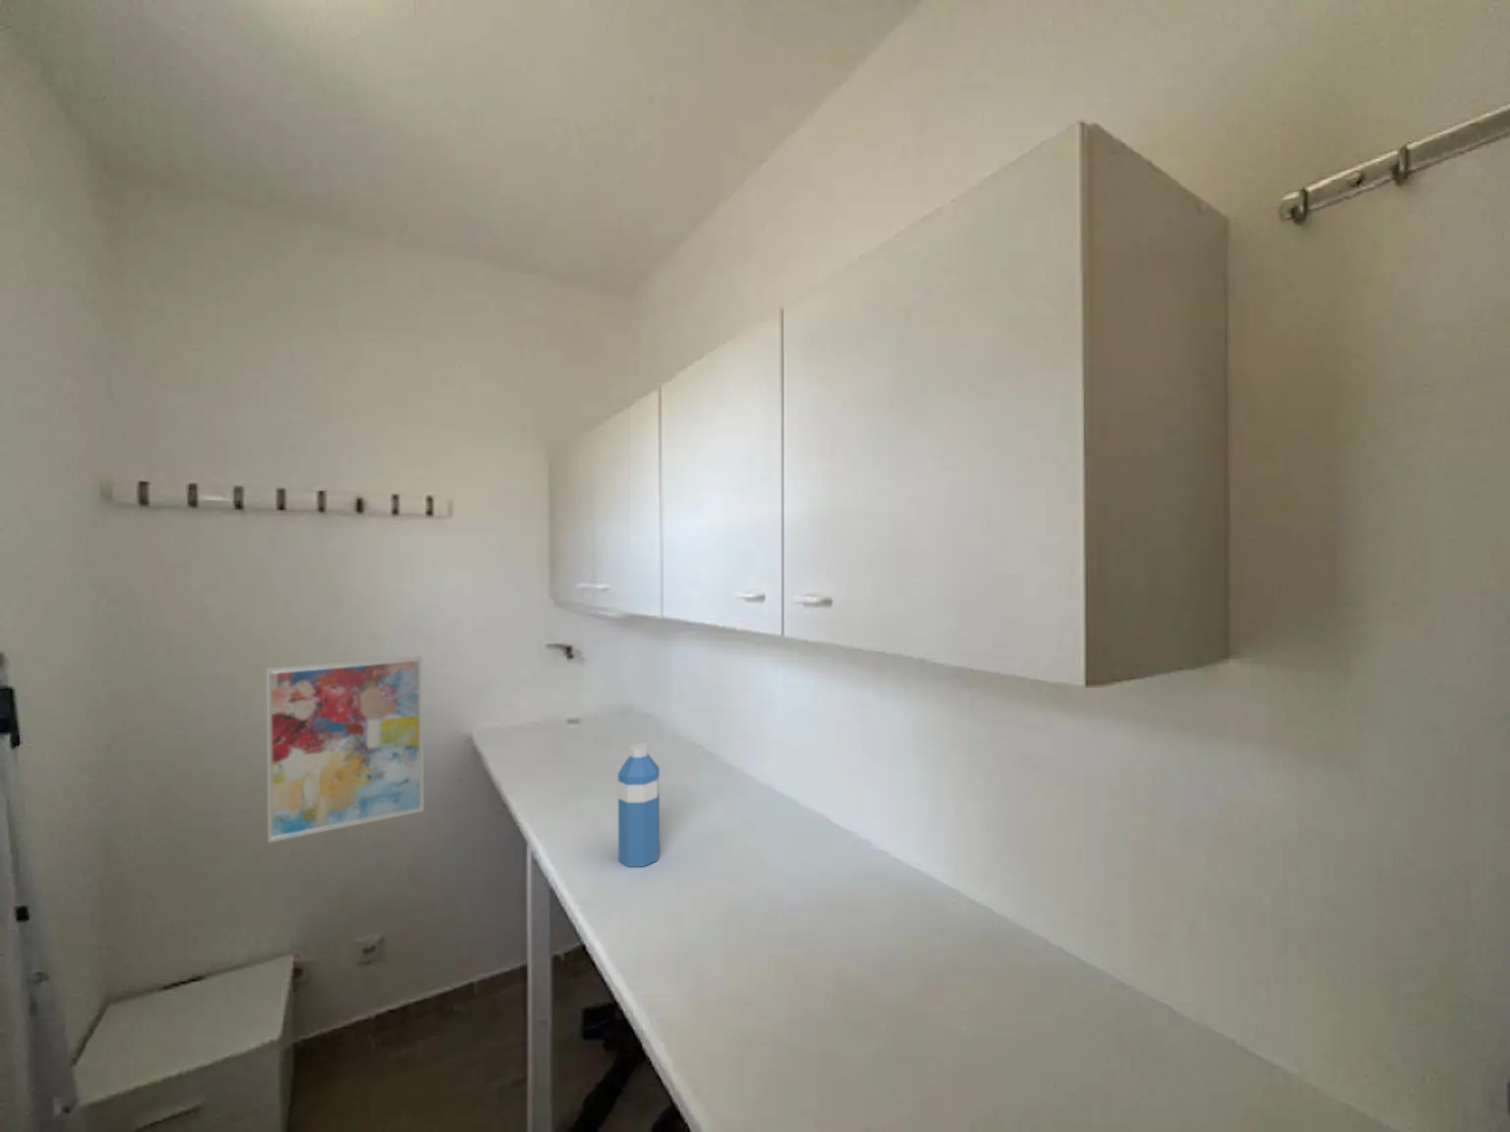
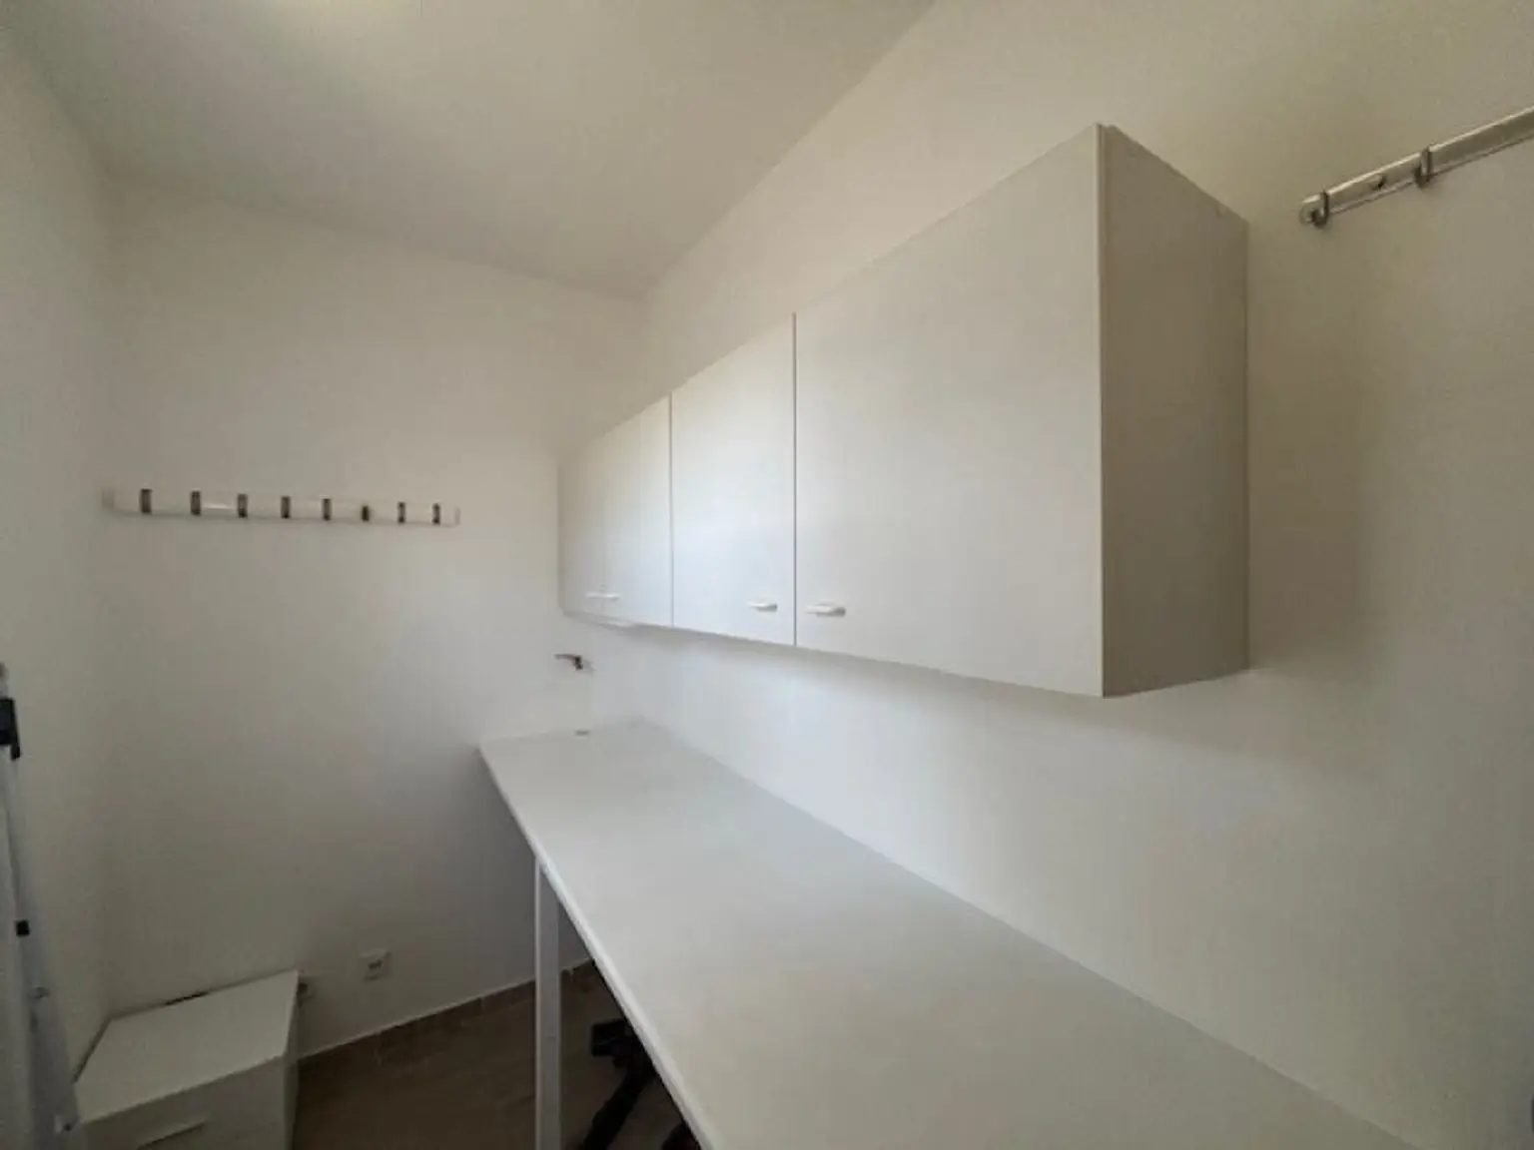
- water bottle [617,742,661,868]
- wall art [265,655,424,844]
